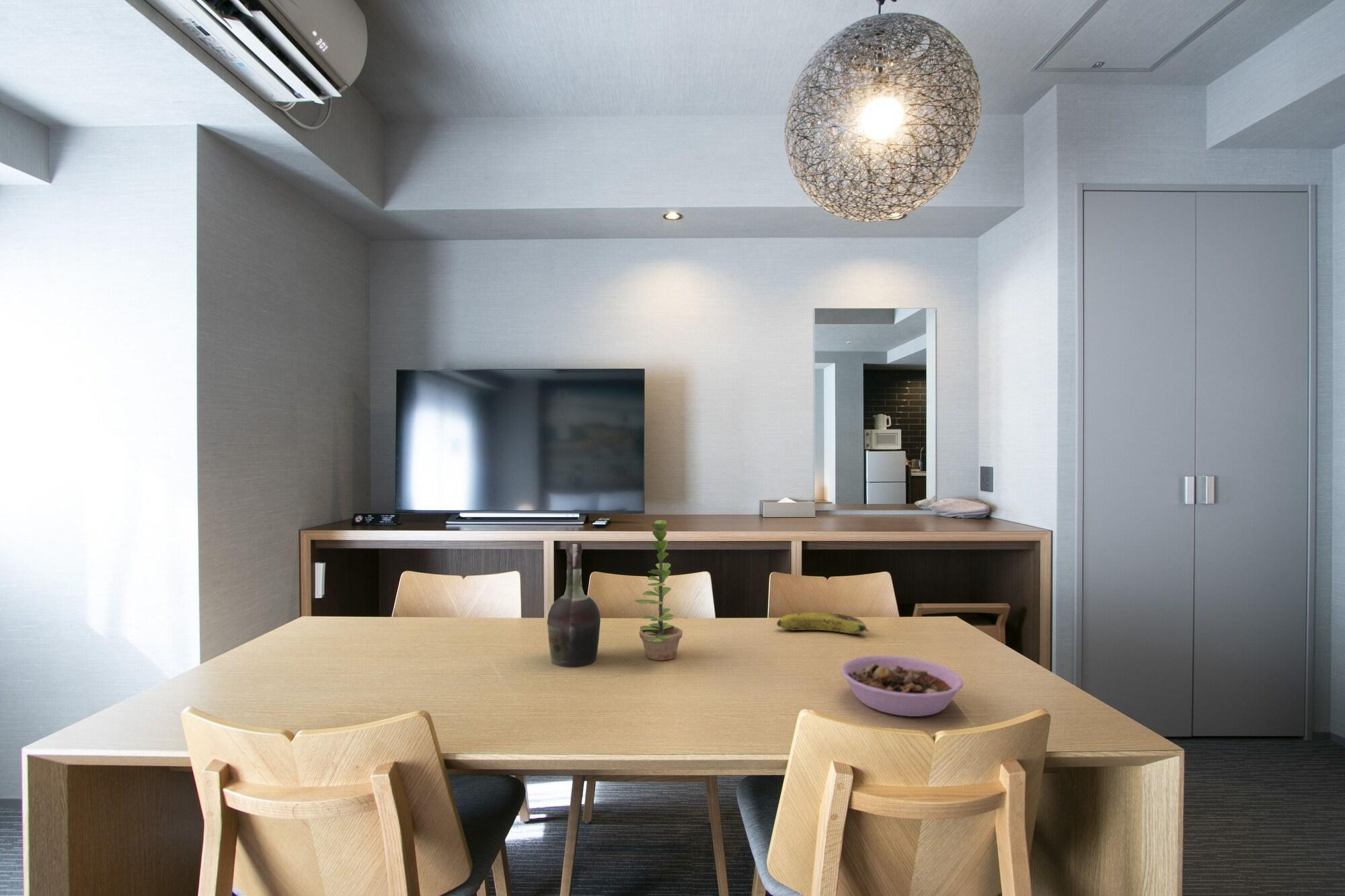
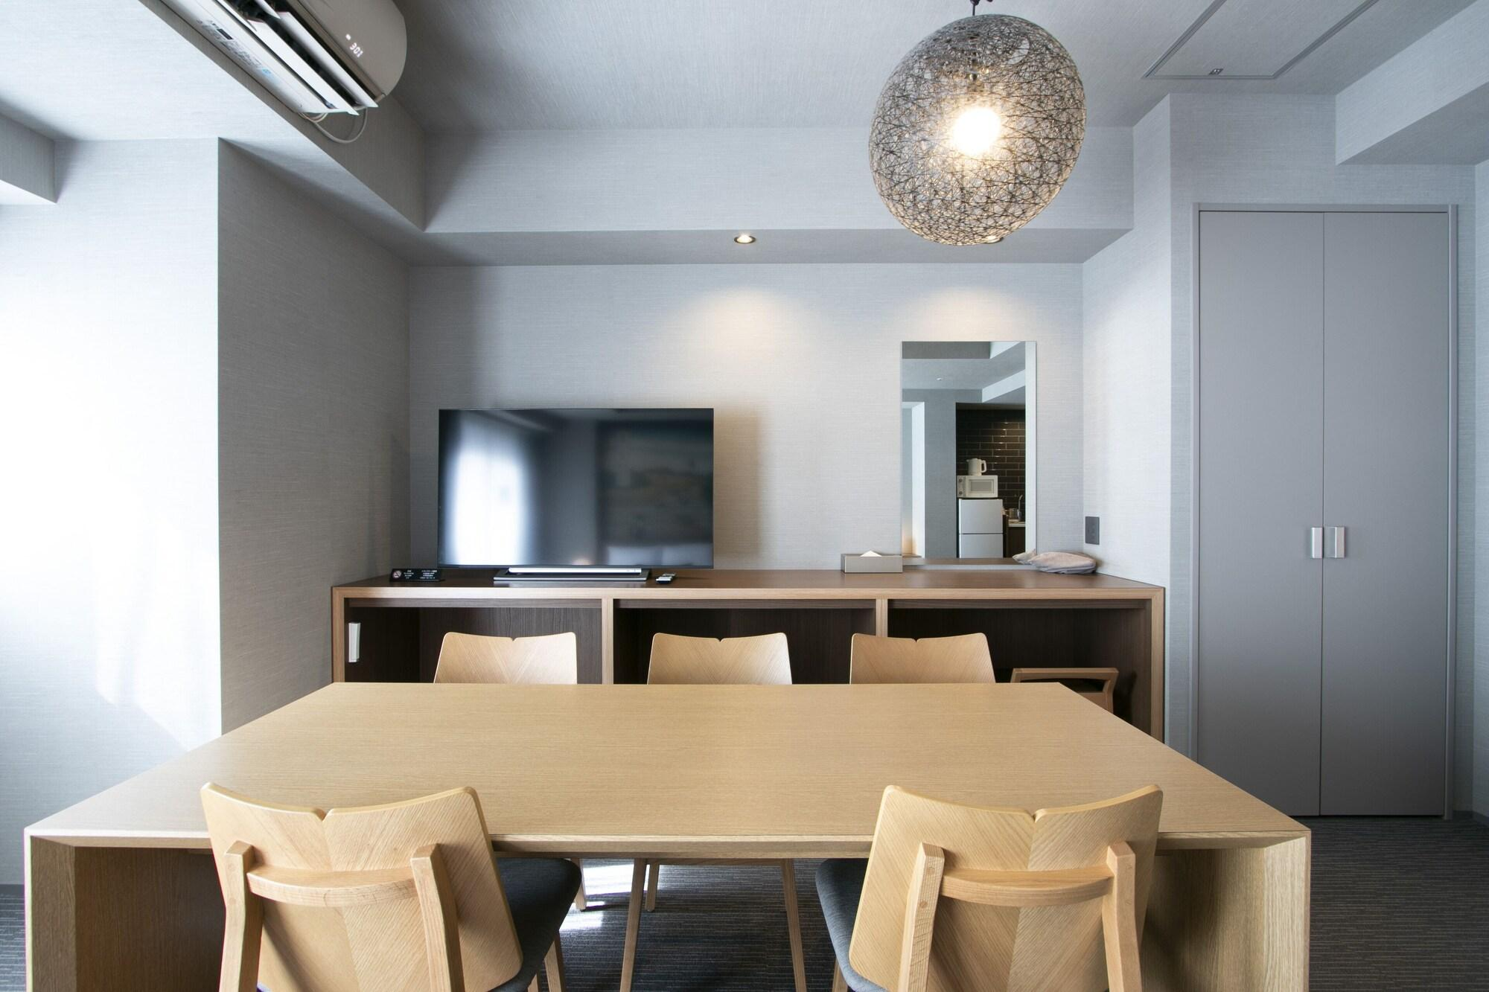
- fruit [776,612,870,635]
- cognac bottle [547,542,601,668]
- bowl [840,655,964,717]
- plant [633,520,683,661]
